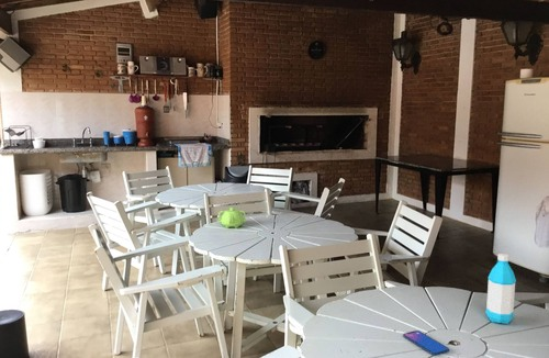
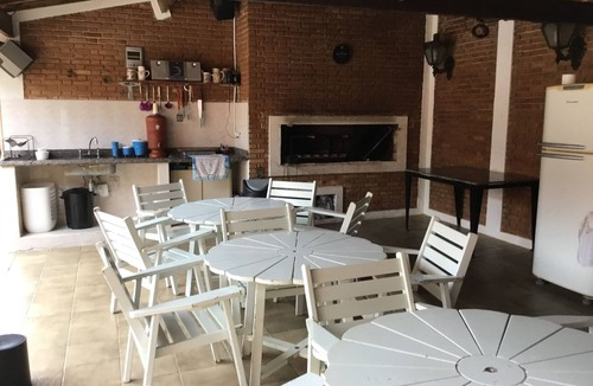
- water bottle [485,253,517,325]
- teapot [216,206,247,230]
- smartphone [402,329,450,357]
